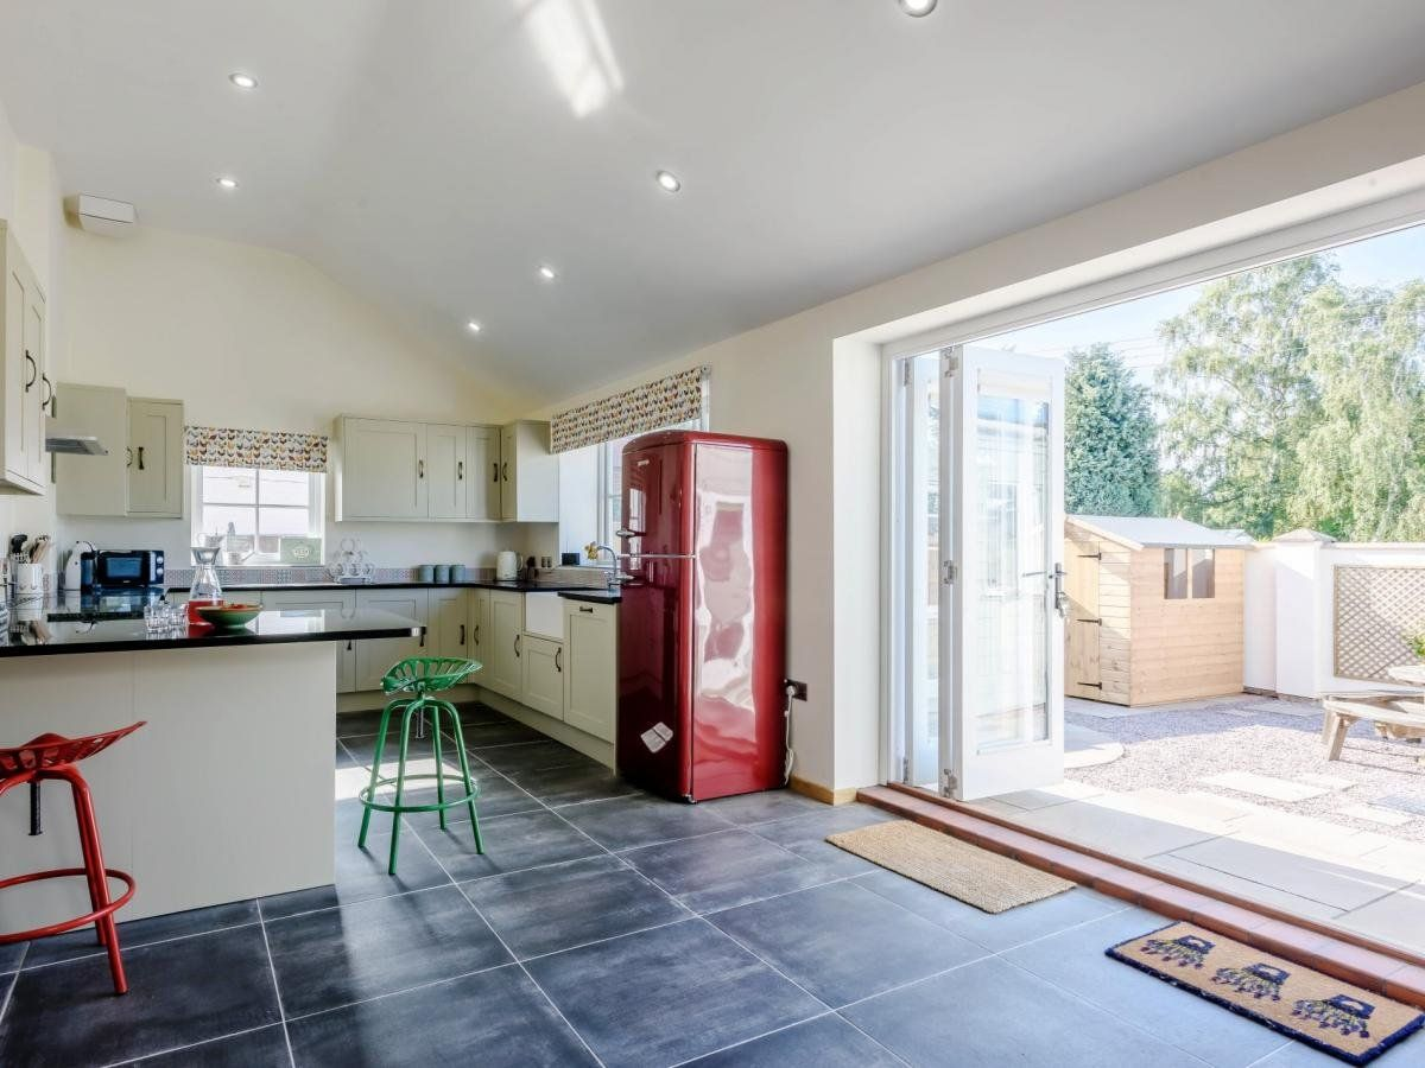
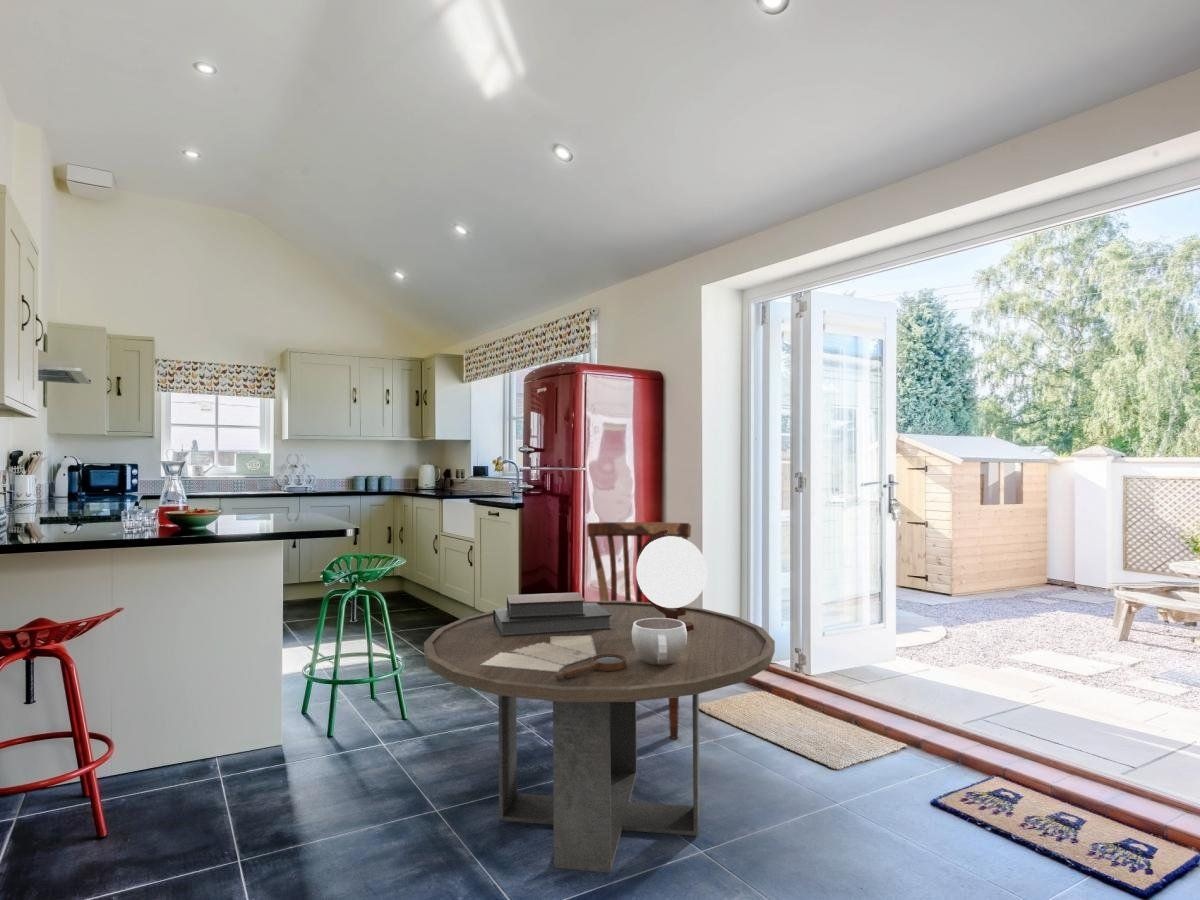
+ round table [423,529,776,874]
+ dining chair [586,521,692,740]
